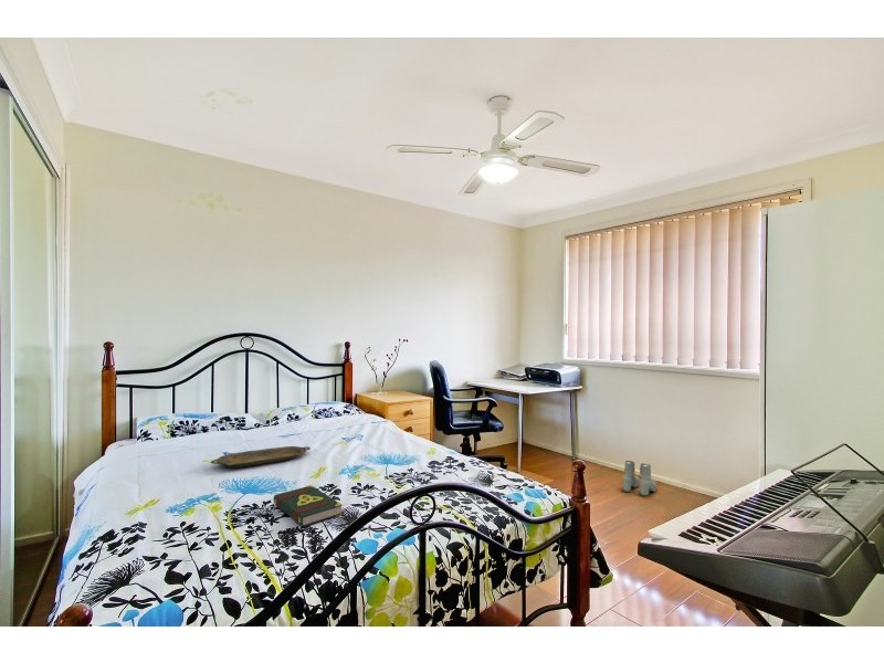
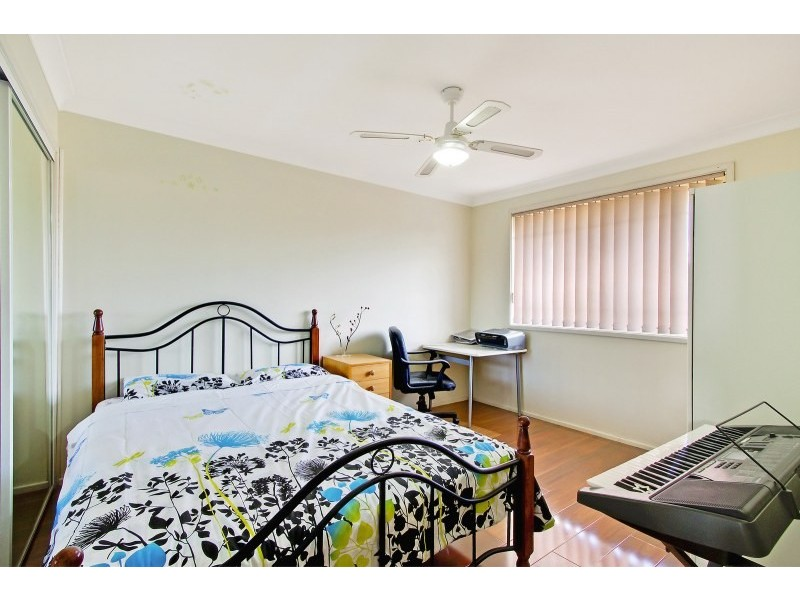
- book [273,484,344,527]
- boots [622,460,657,497]
- serving tray [210,445,312,469]
